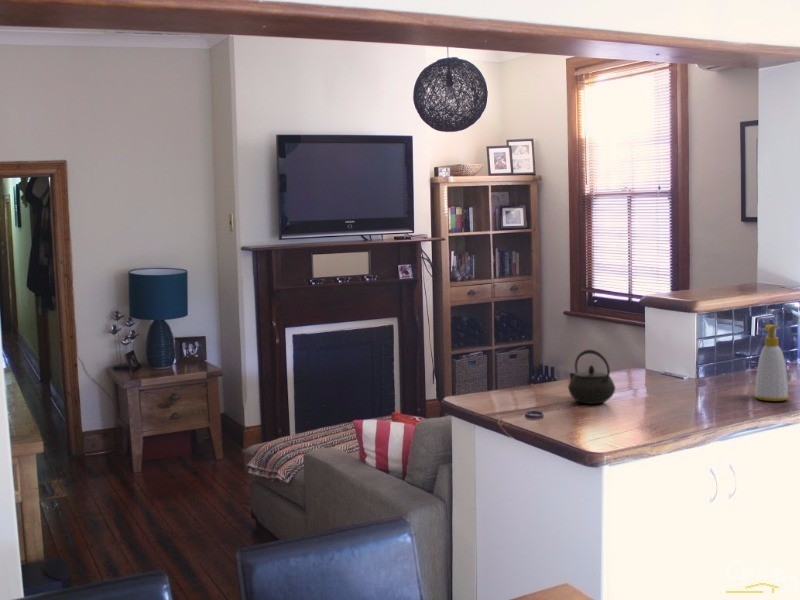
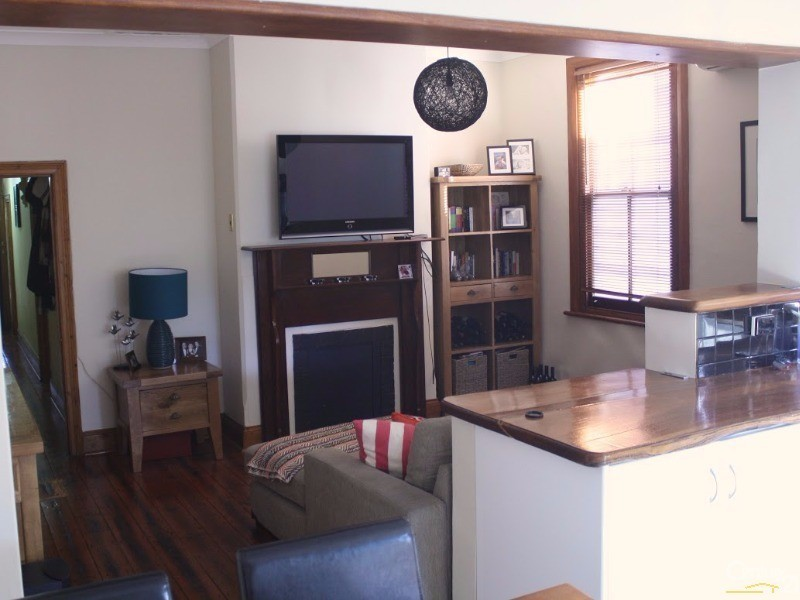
- kettle [567,349,616,405]
- soap bottle [754,323,790,402]
